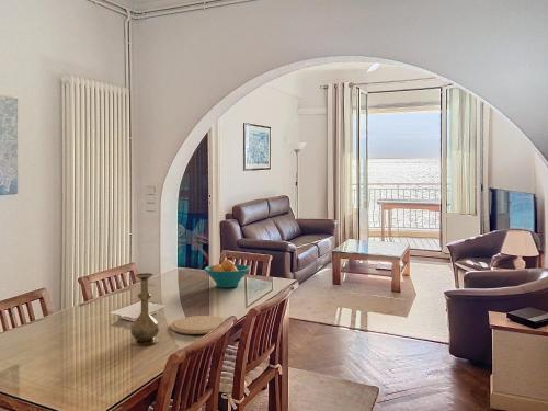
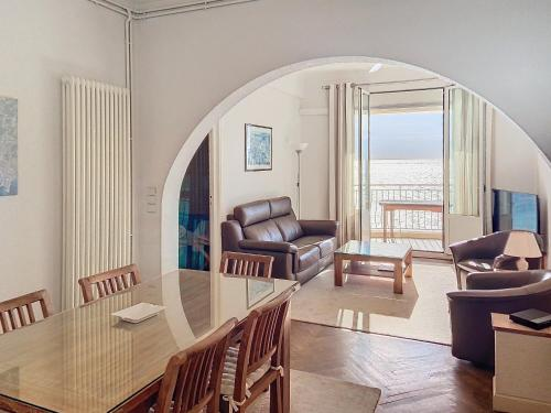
- fruit bowl [203,259,251,288]
- vase [129,272,160,346]
- plate [169,315,227,335]
